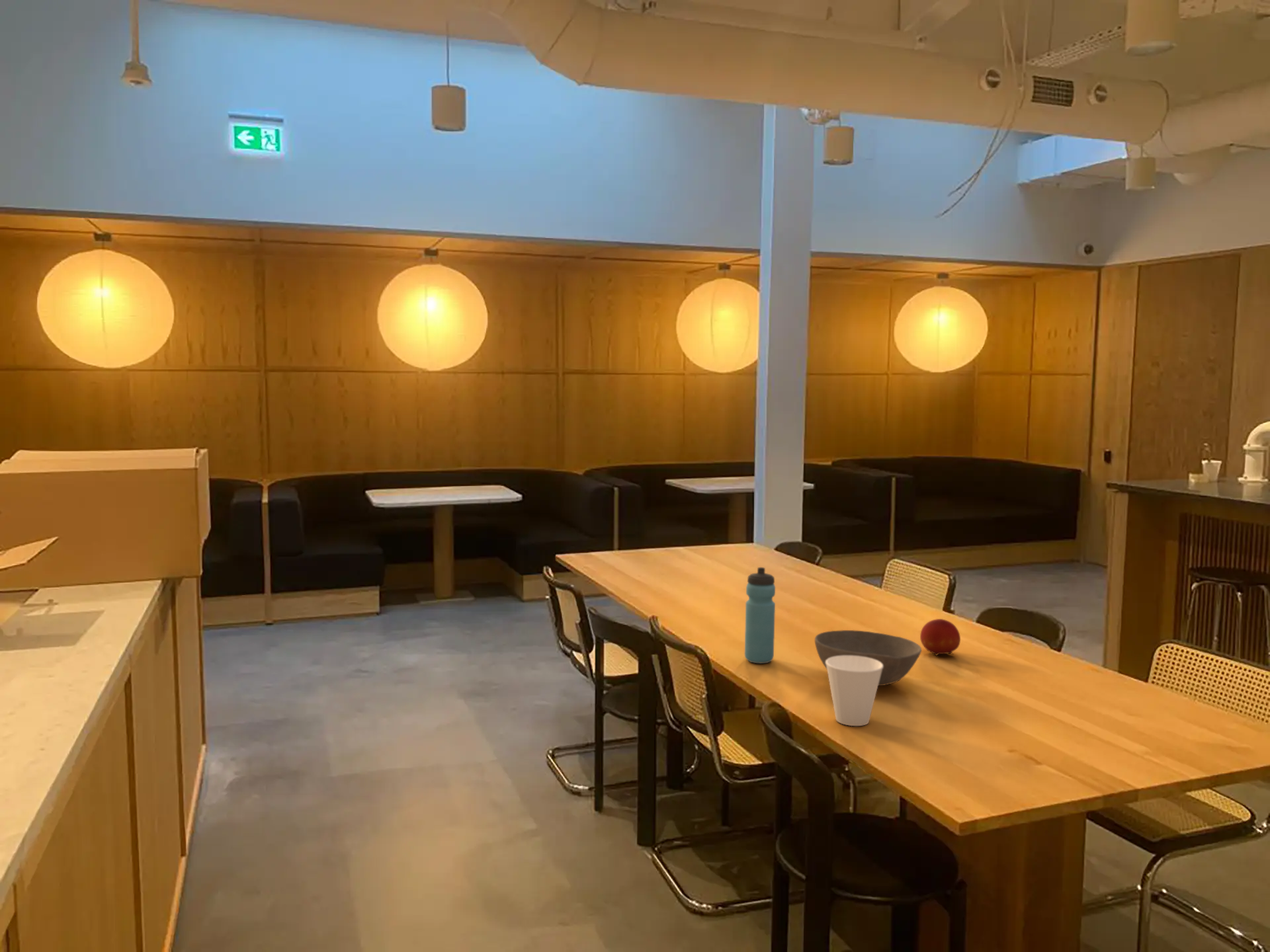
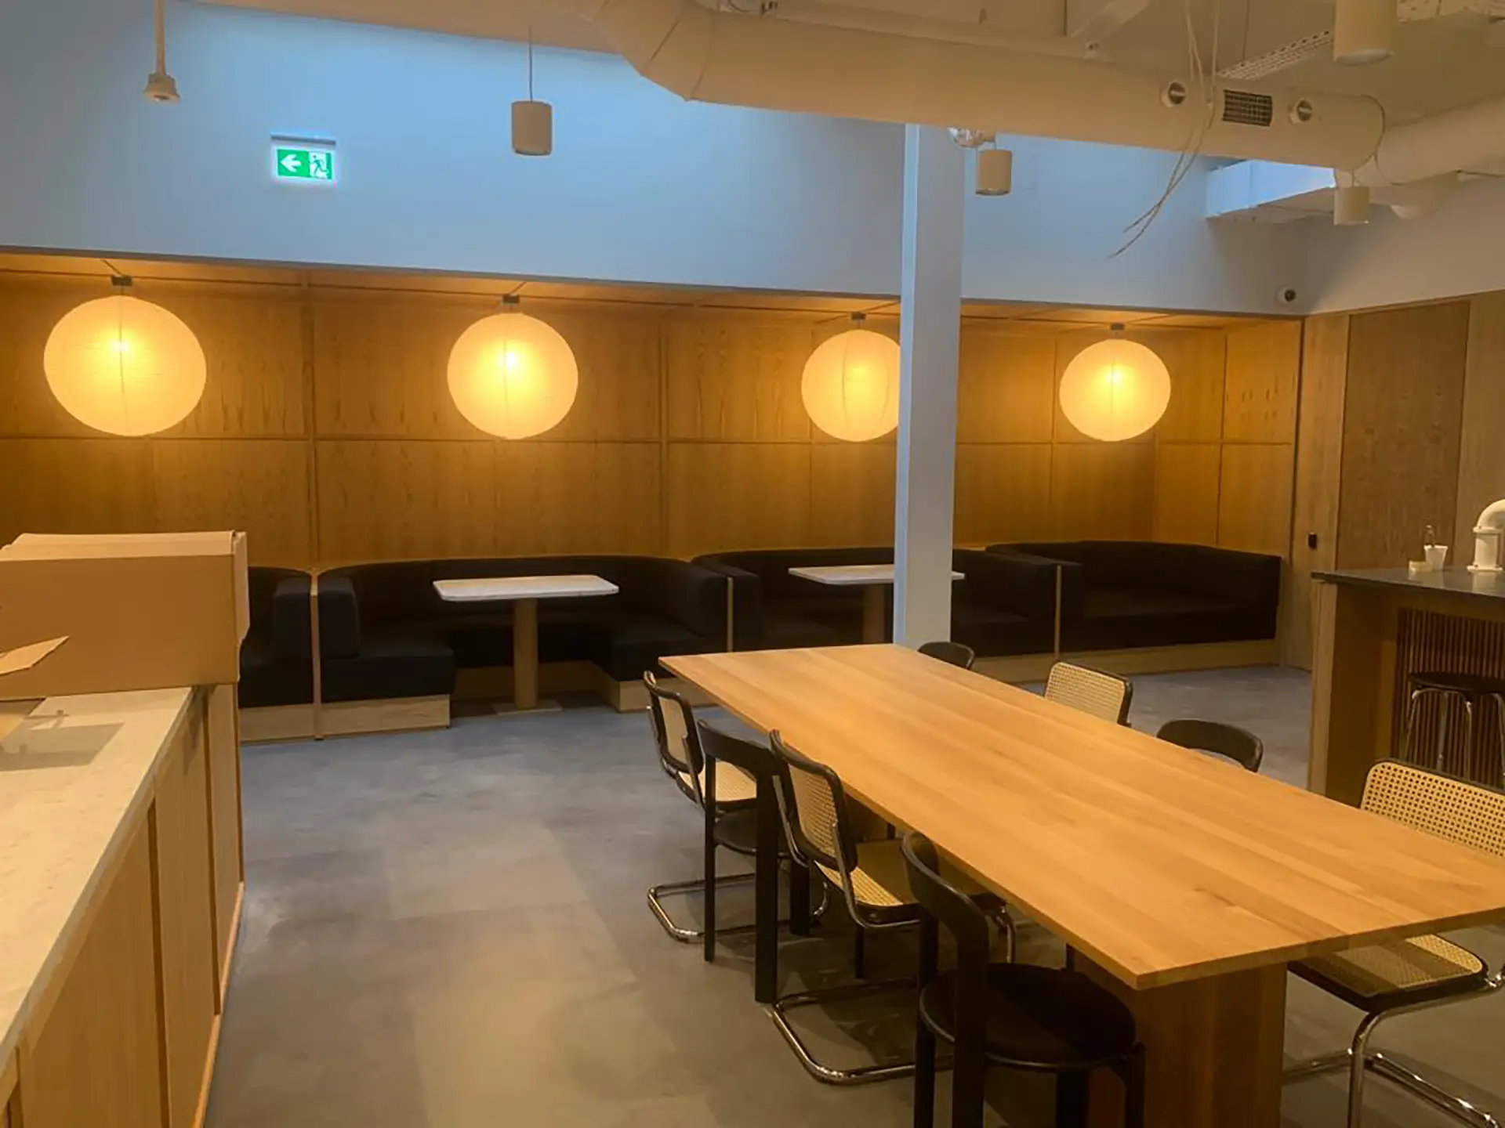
- cup [825,656,883,727]
- fruit [919,618,961,657]
- water bottle [744,567,776,664]
- bowl [814,629,922,686]
